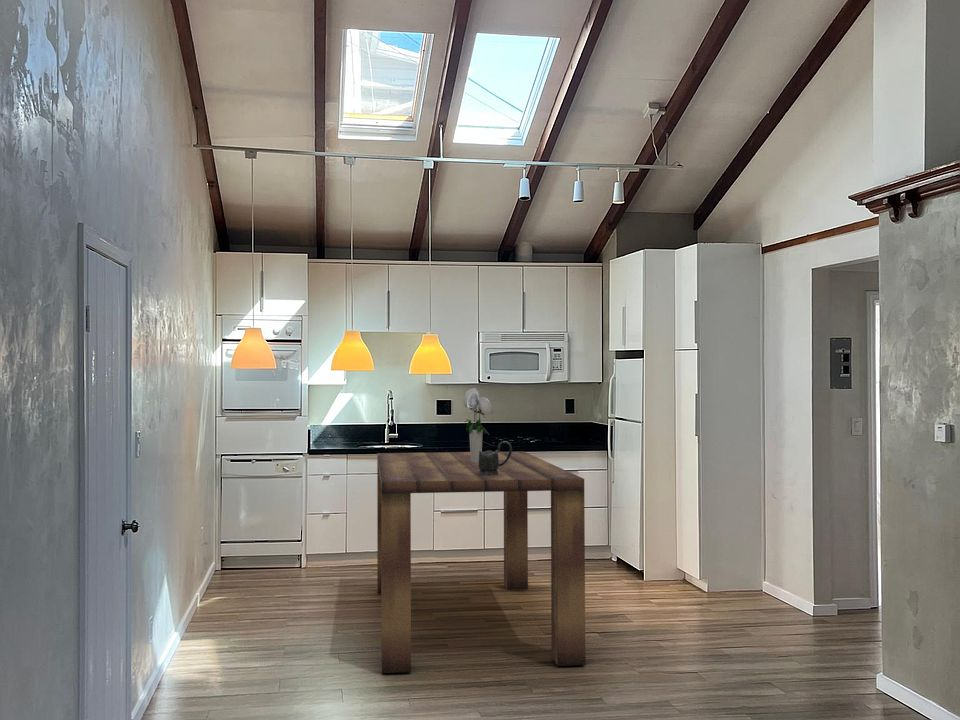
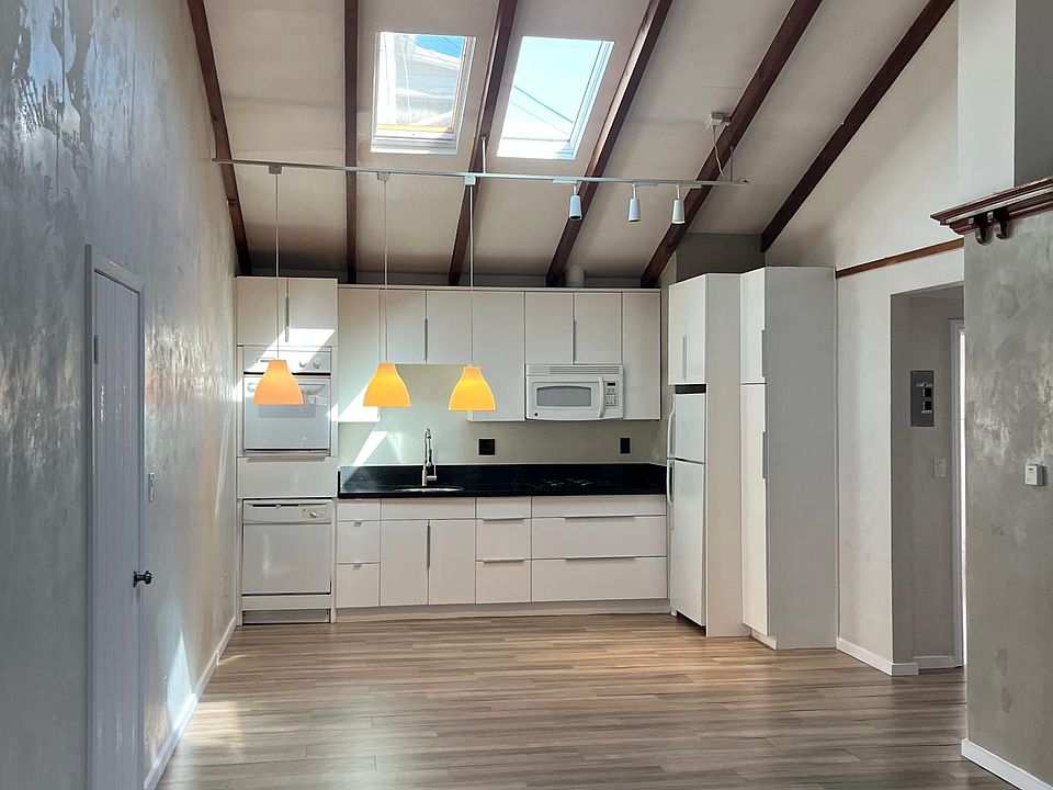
- bouquet [463,387,494,462]
- dining table [376,450,586,674]
- pitcher [479,440,513,475]
